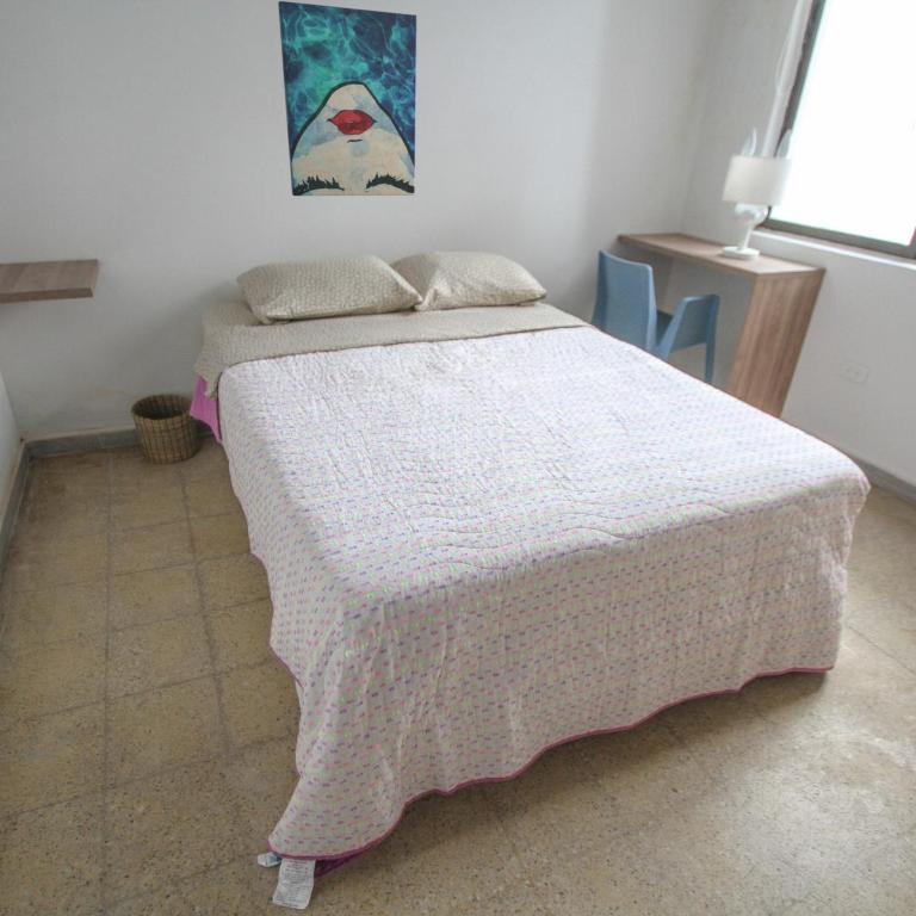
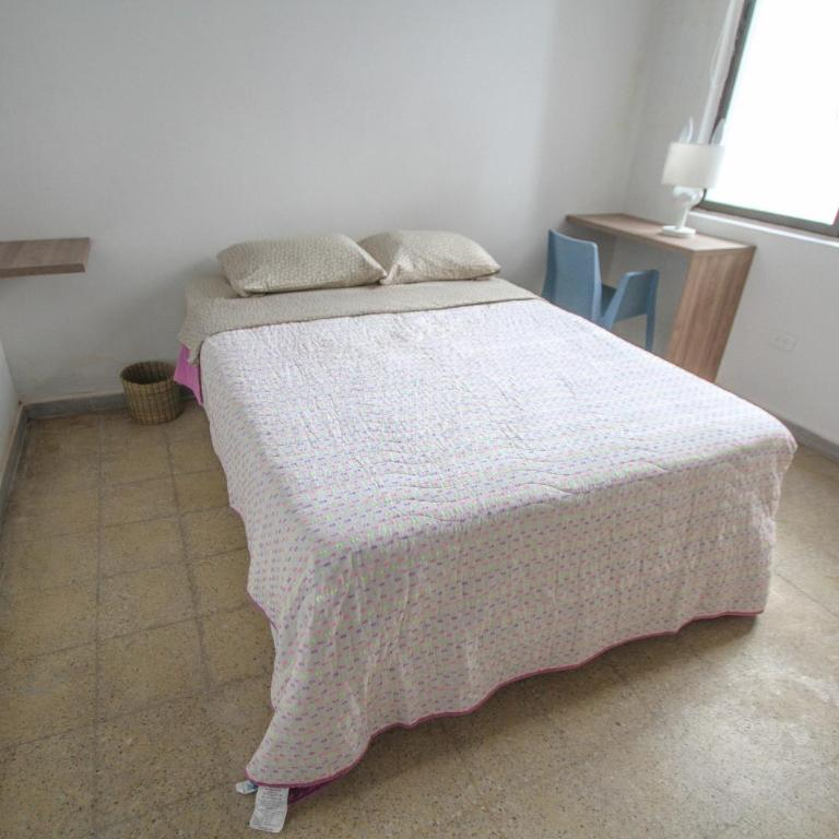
- wall art [277,0,417,197]
